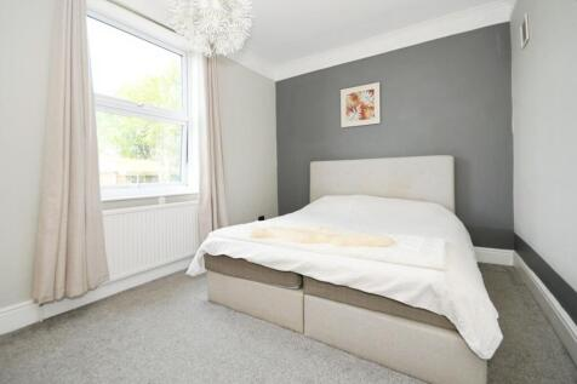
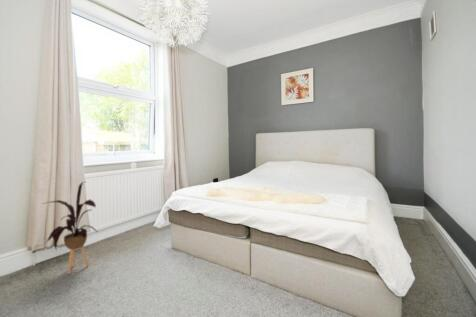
+ house plant [41,181,99,275]
